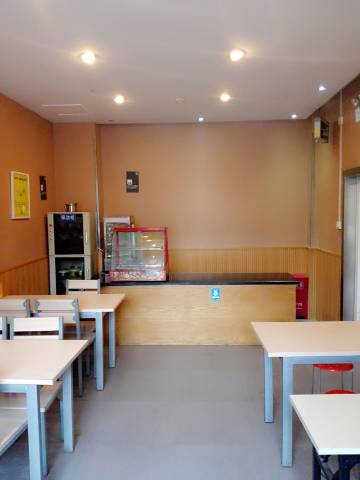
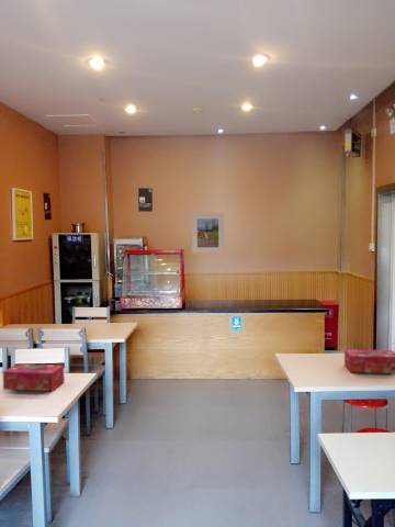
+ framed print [191,212,225,254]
+ tissue box [2,363,66,392]
+ tissue box [343,348,395,374]
